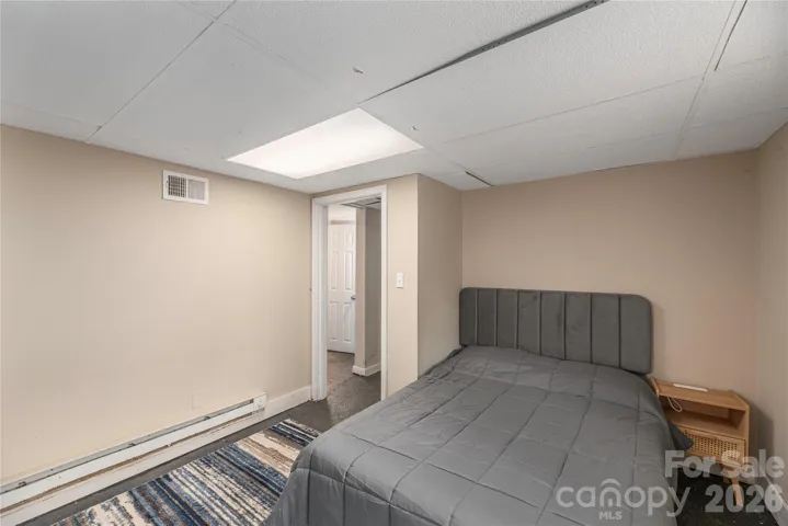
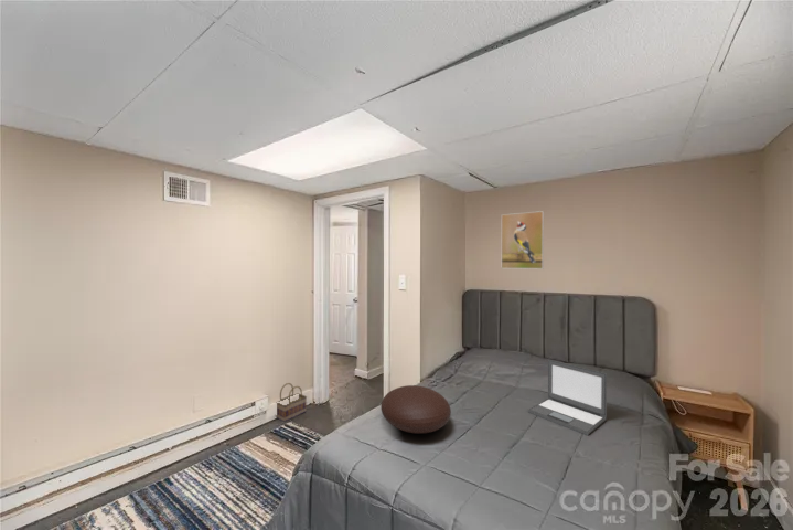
+ basket [275,382,308,423]
+ cushion [379,384,452,434]
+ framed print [501,210,545,271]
+ laptop [527,359,608,436]
